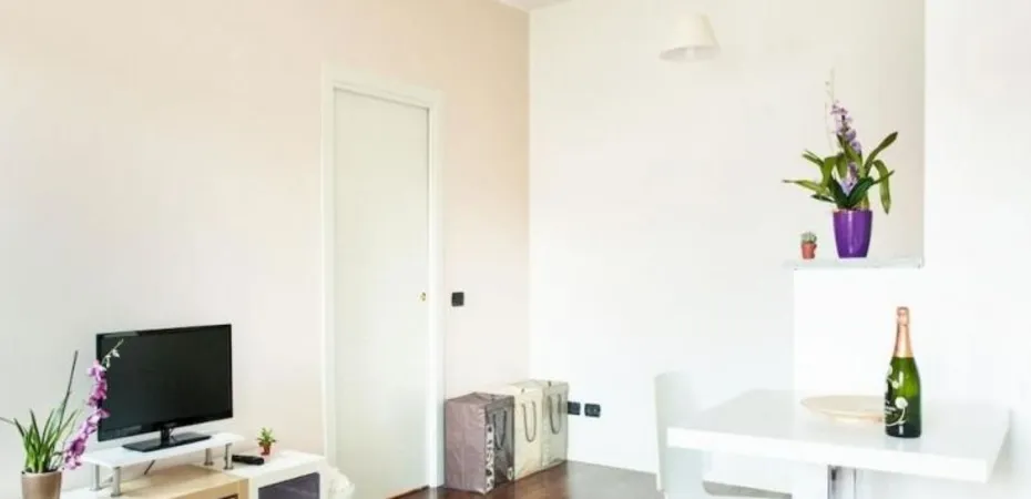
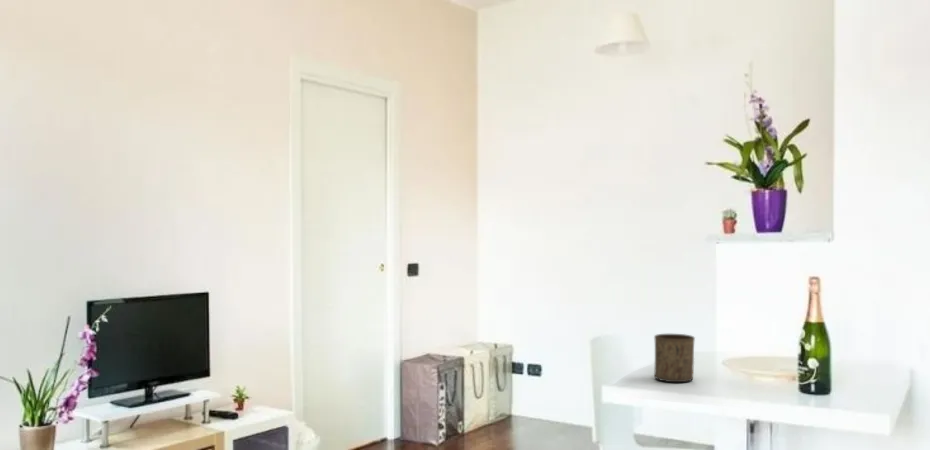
+ cup [653,333,696,383]
